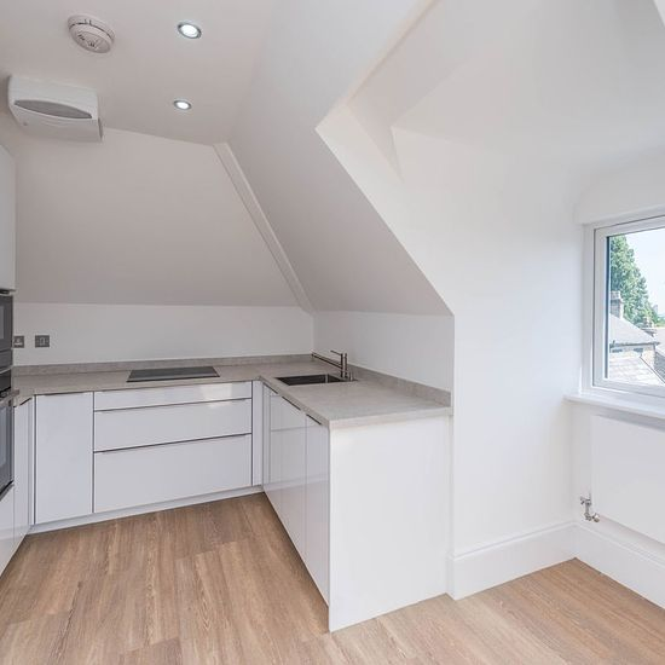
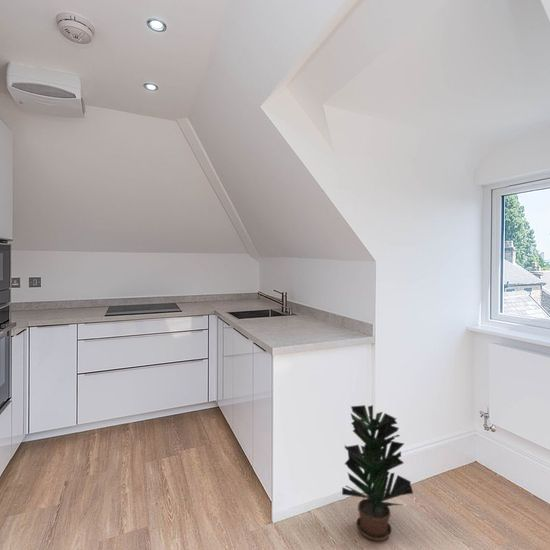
+ potted plant [341,404,414,542]
